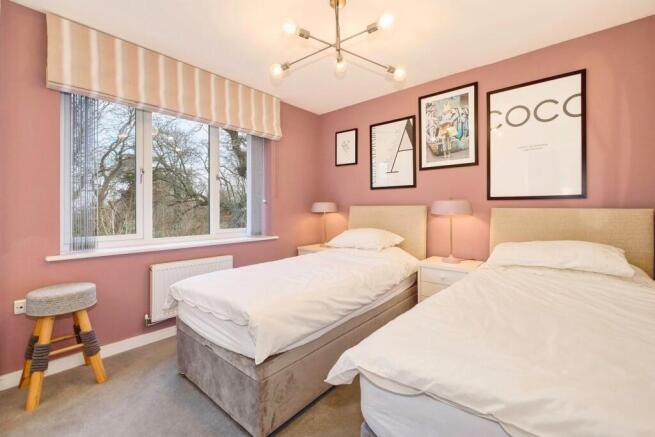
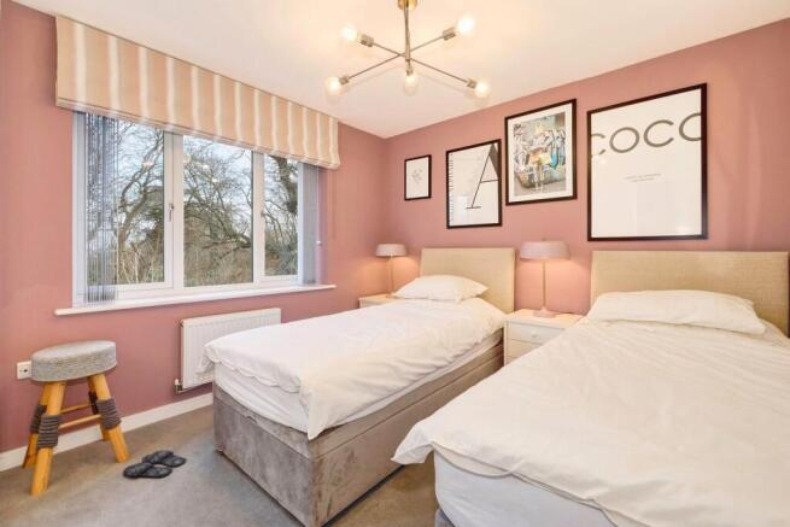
+ slippers [122,449,187,479]
